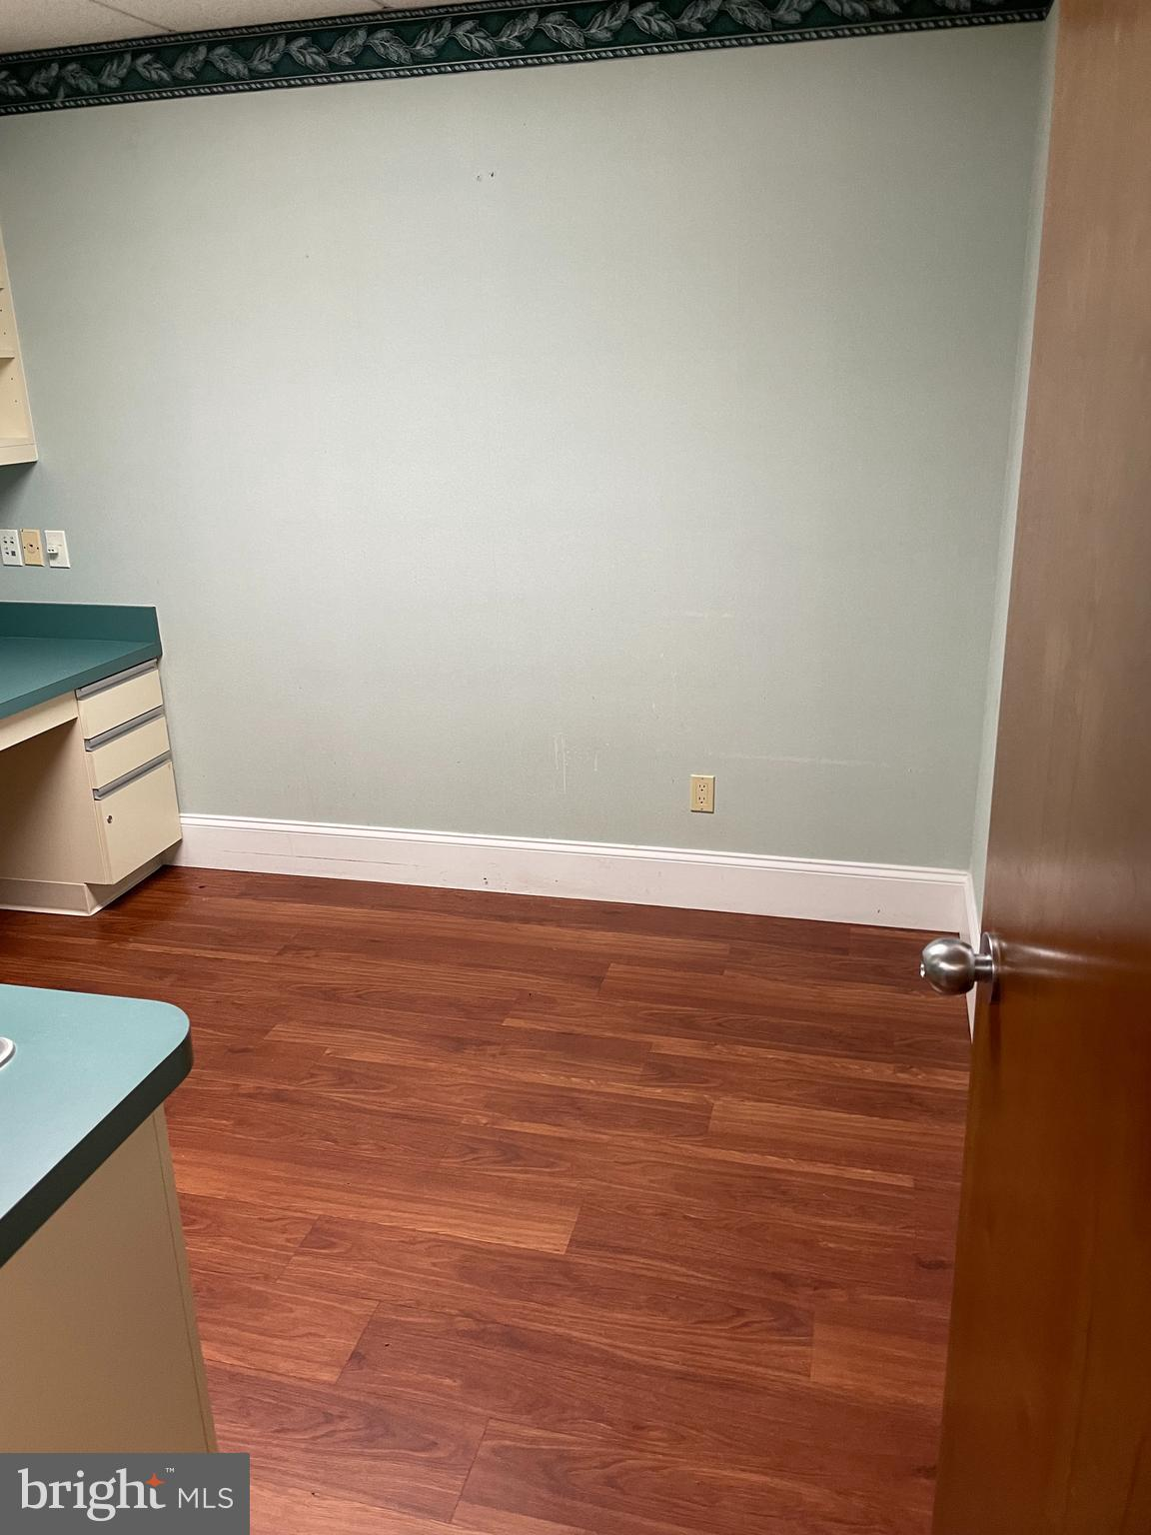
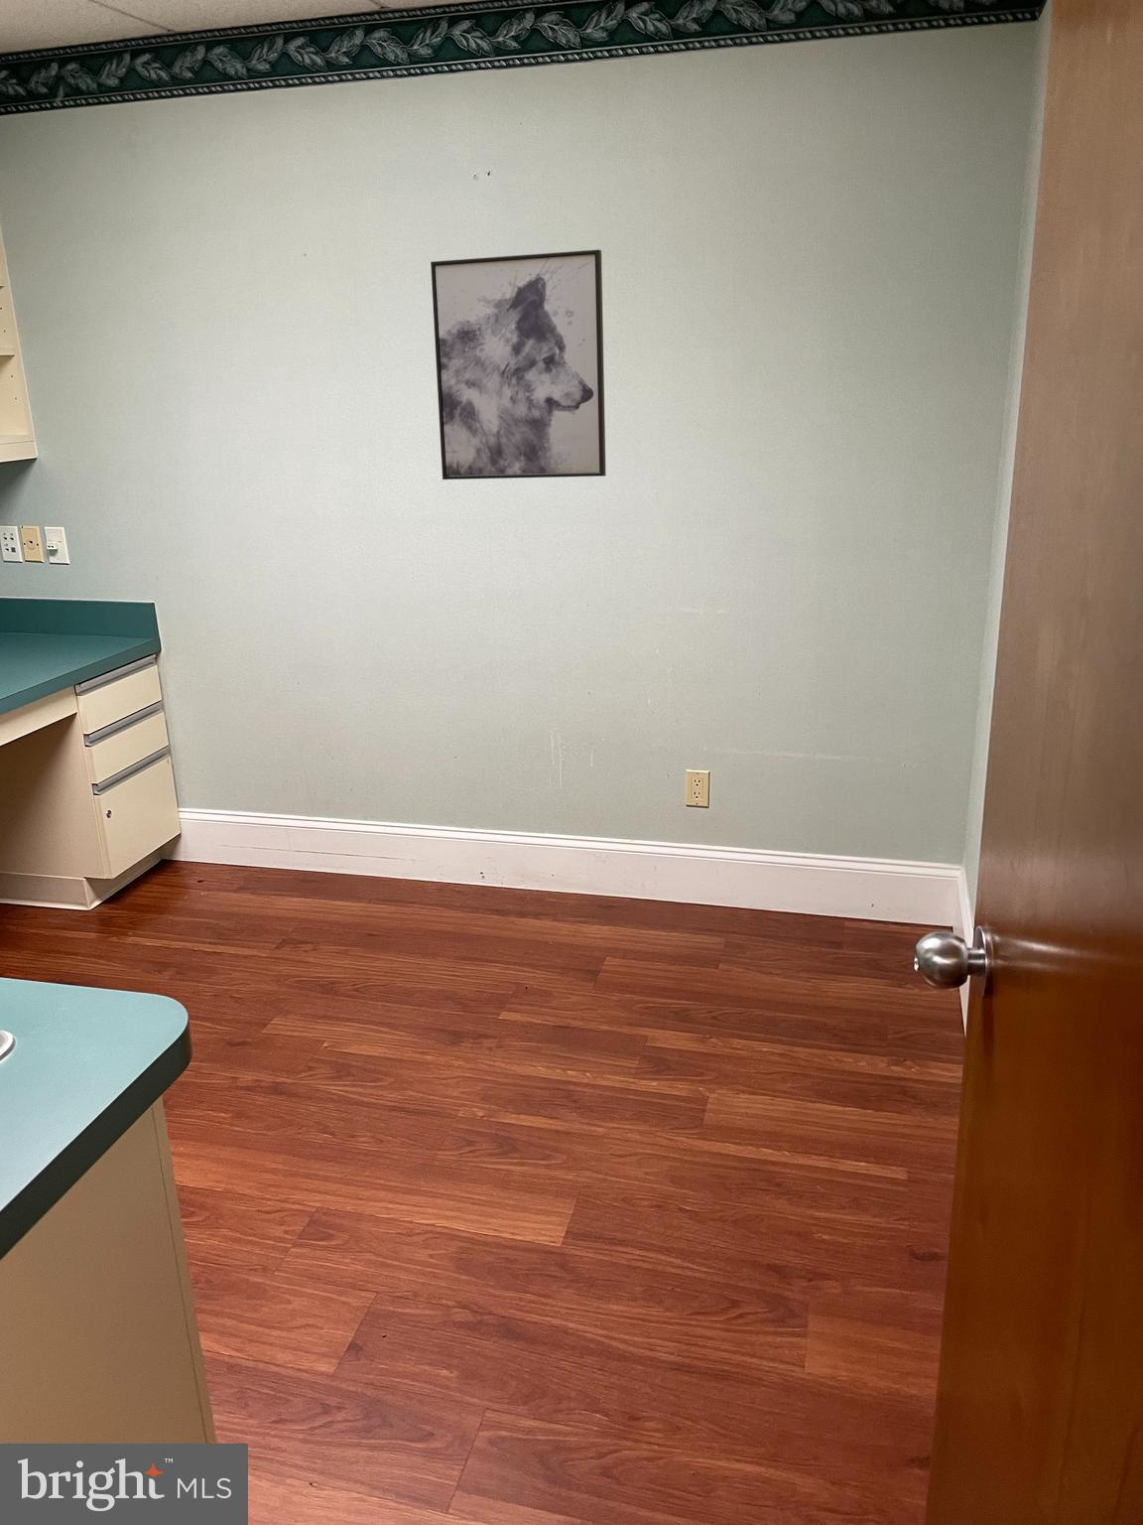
+ wall art [430,249,608,480]
